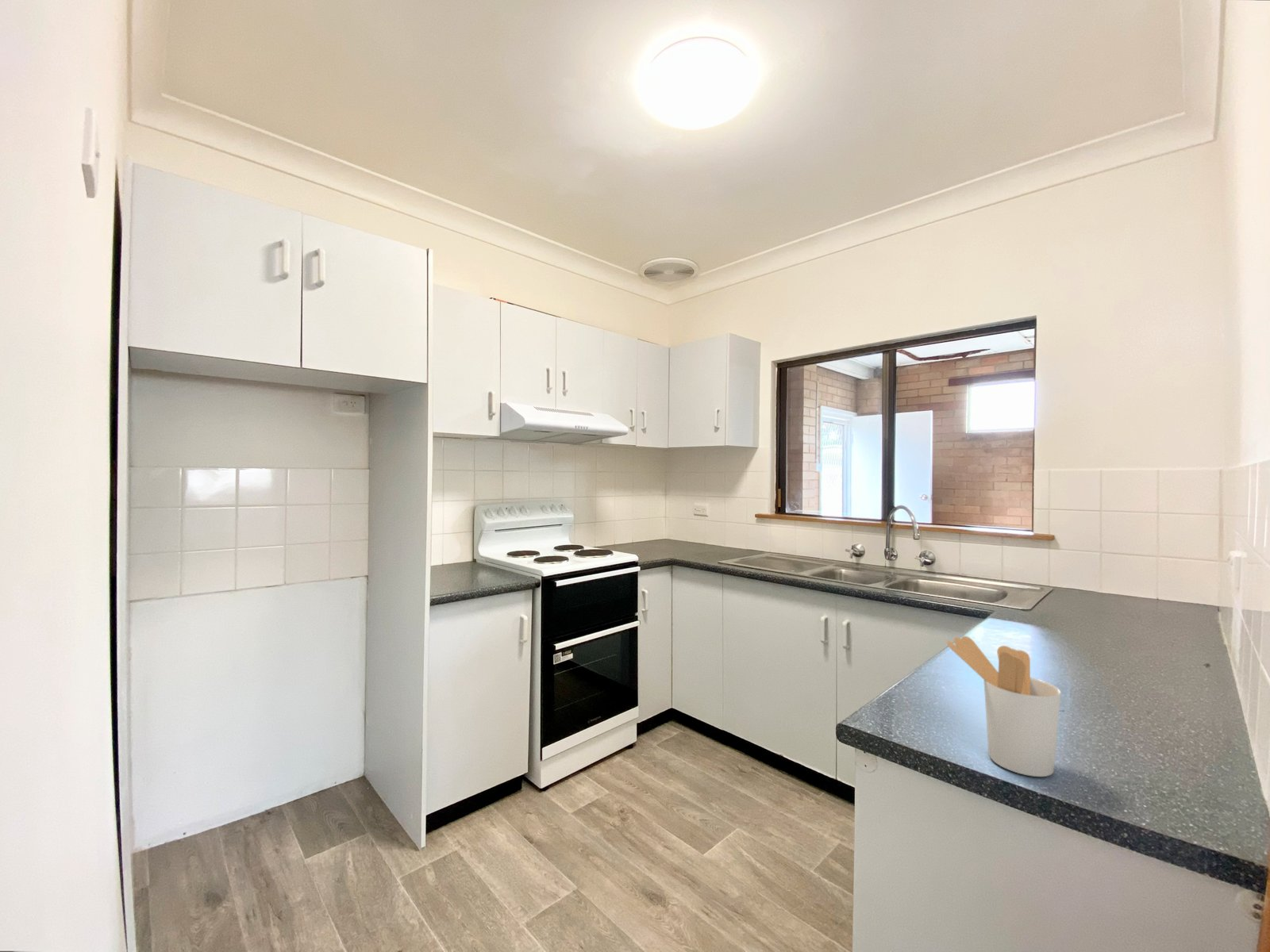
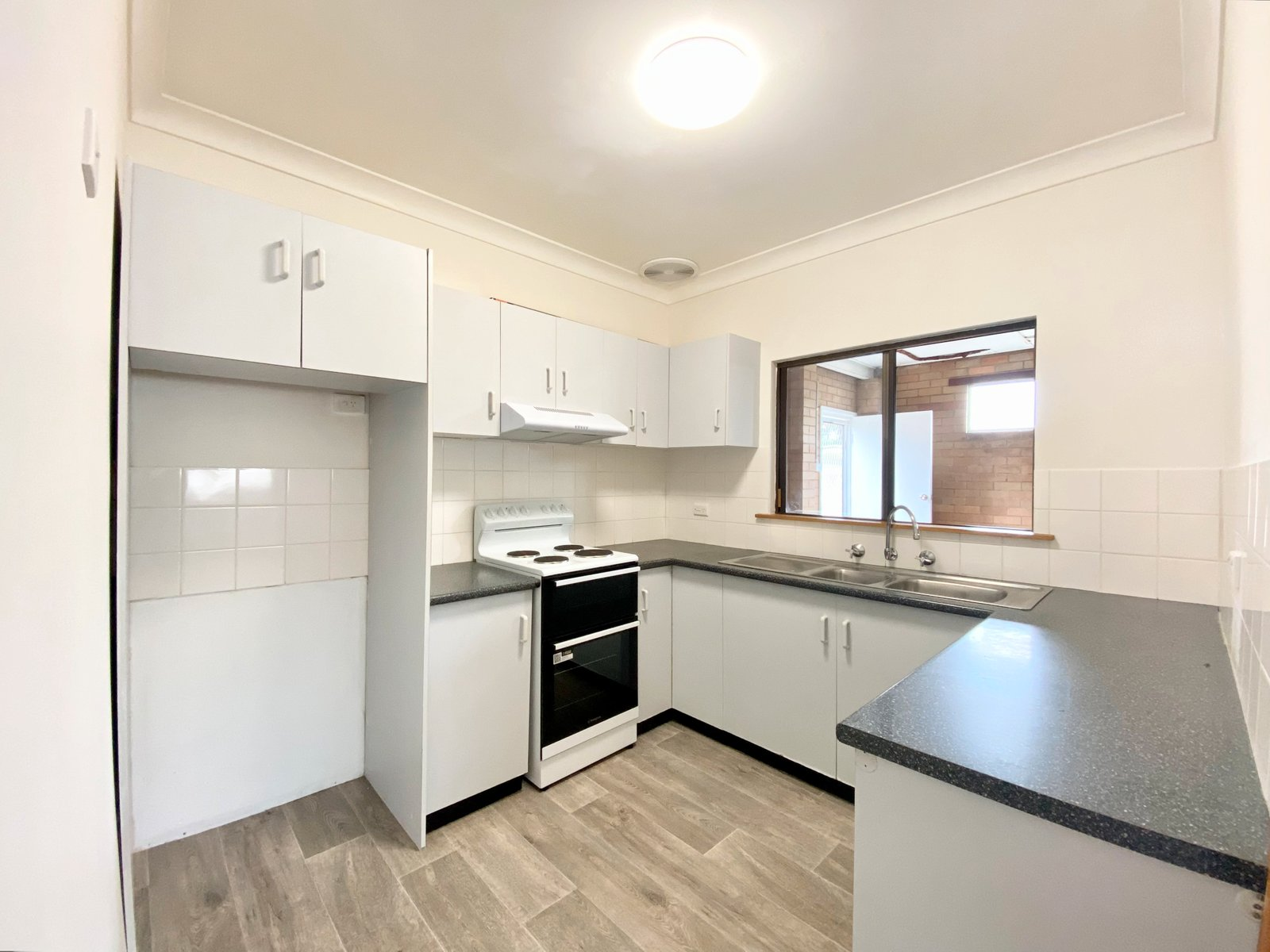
- utensil holder [946,635,1062,777]
